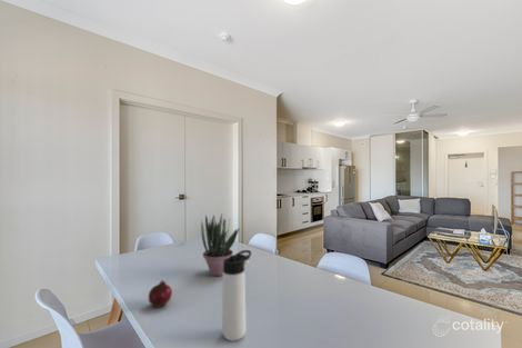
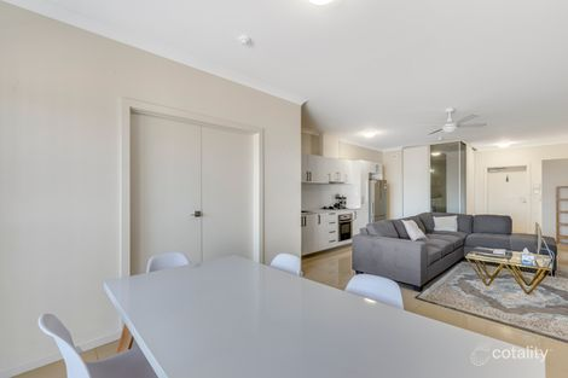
- thermos bottle [221,249,252,342]
- potted plant [200,213,240,277]
- fruit [148,279,173,308]
